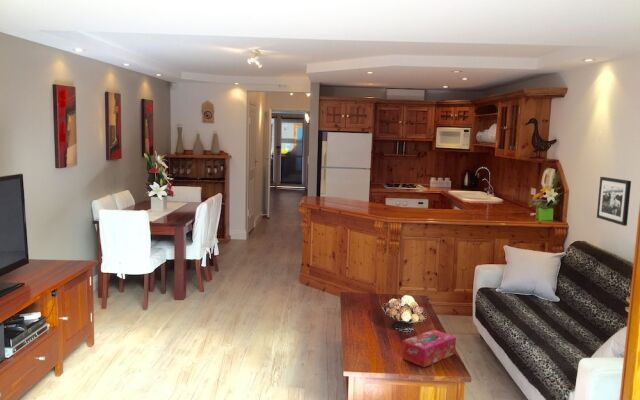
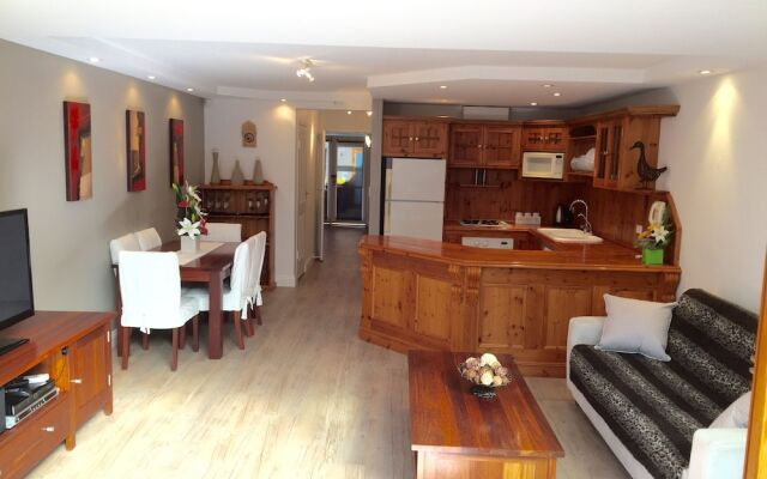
- picture frame [596,176,632,227]
- tissue box [400,328,457,368]
